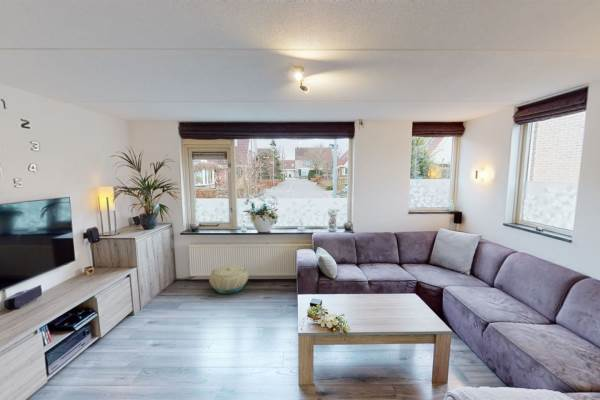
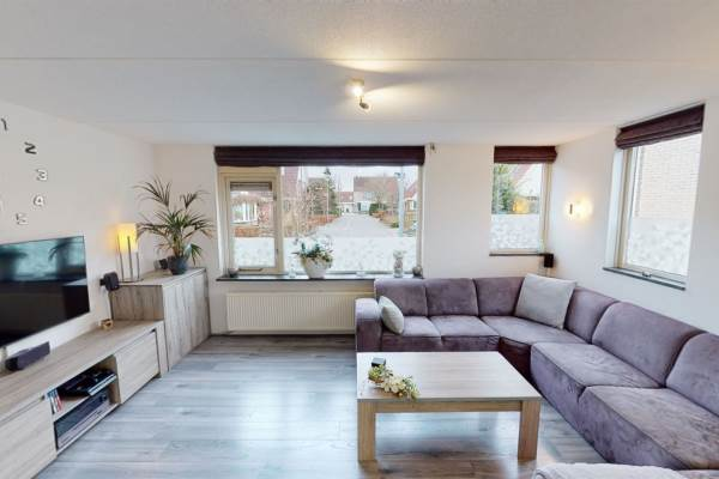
- basket [208,265,250,294]
